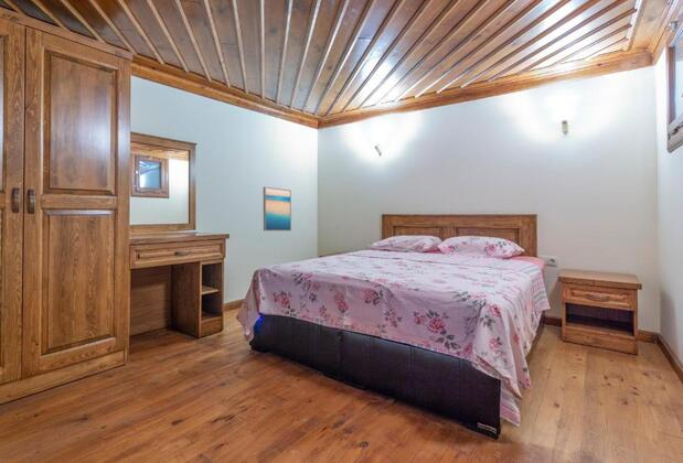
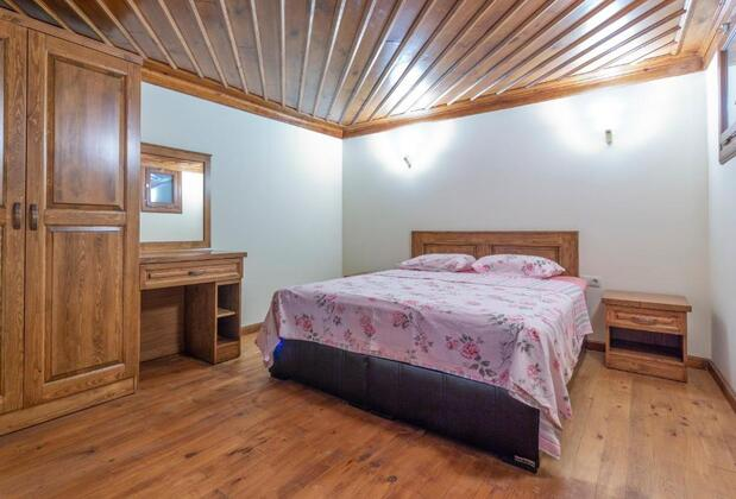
- wall art [263,185,292,232]
